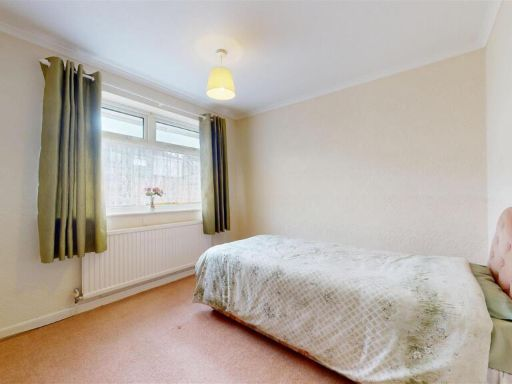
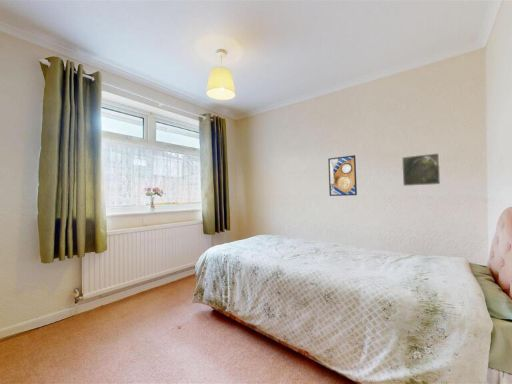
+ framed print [401,152,441,187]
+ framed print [327,154,358,197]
